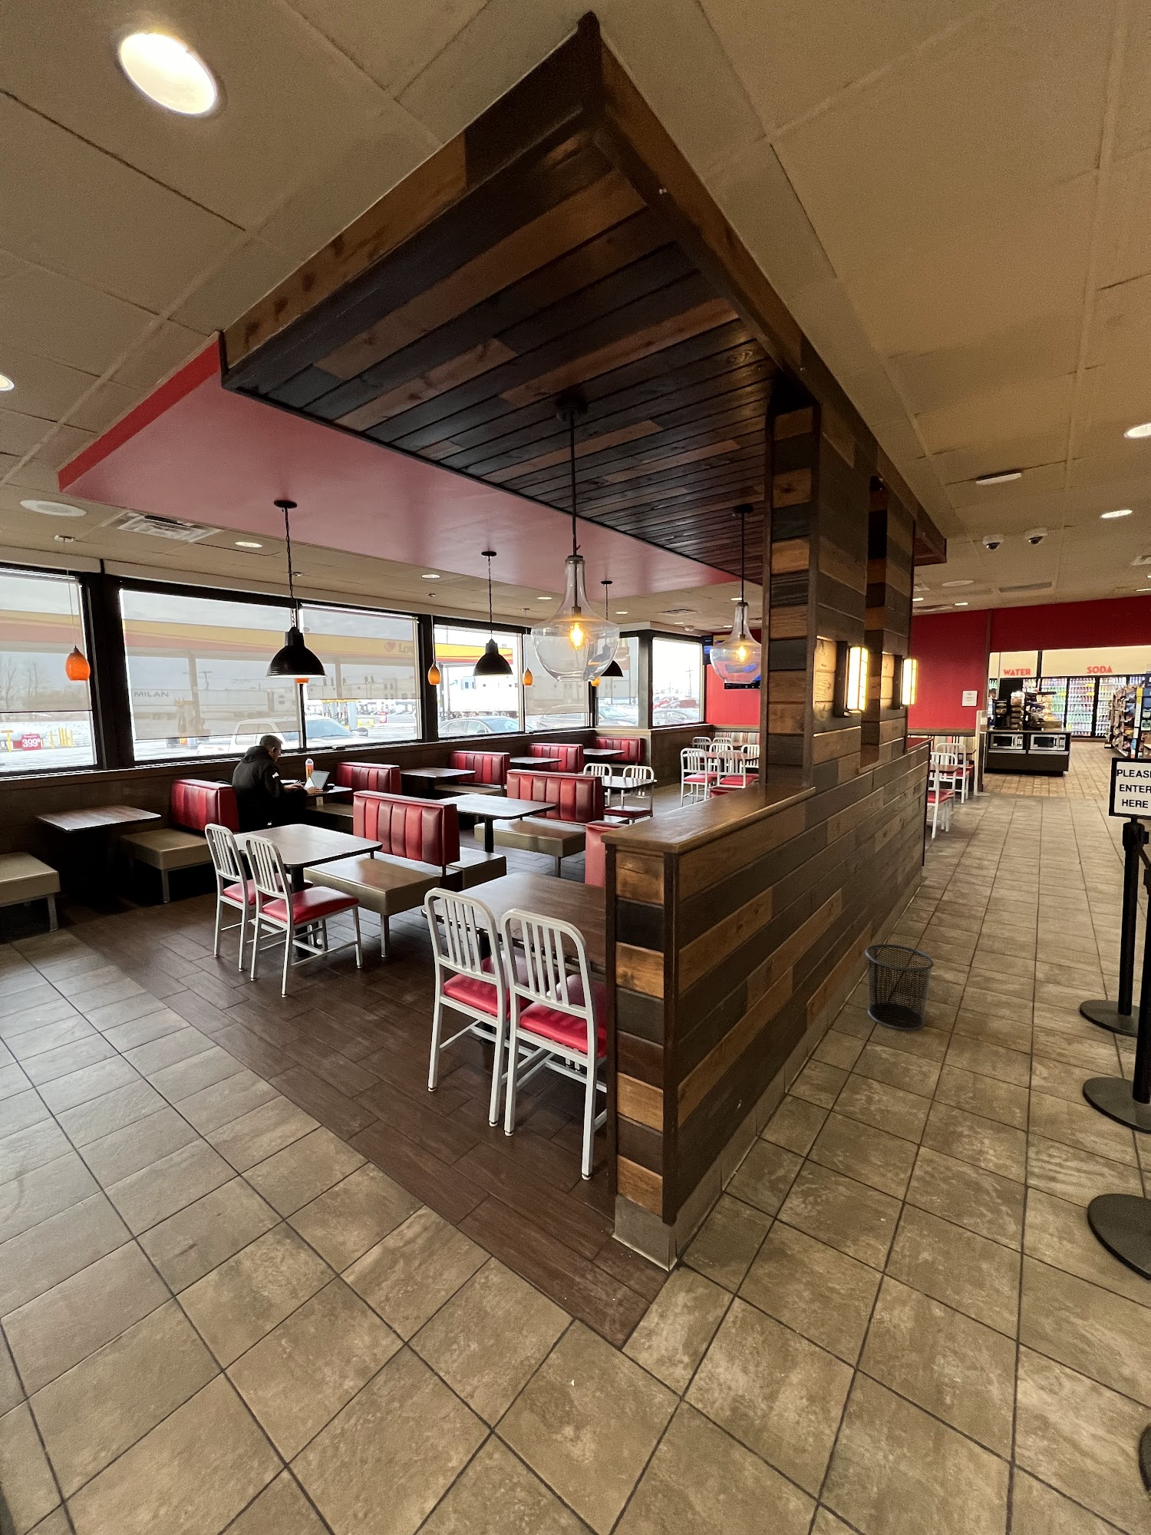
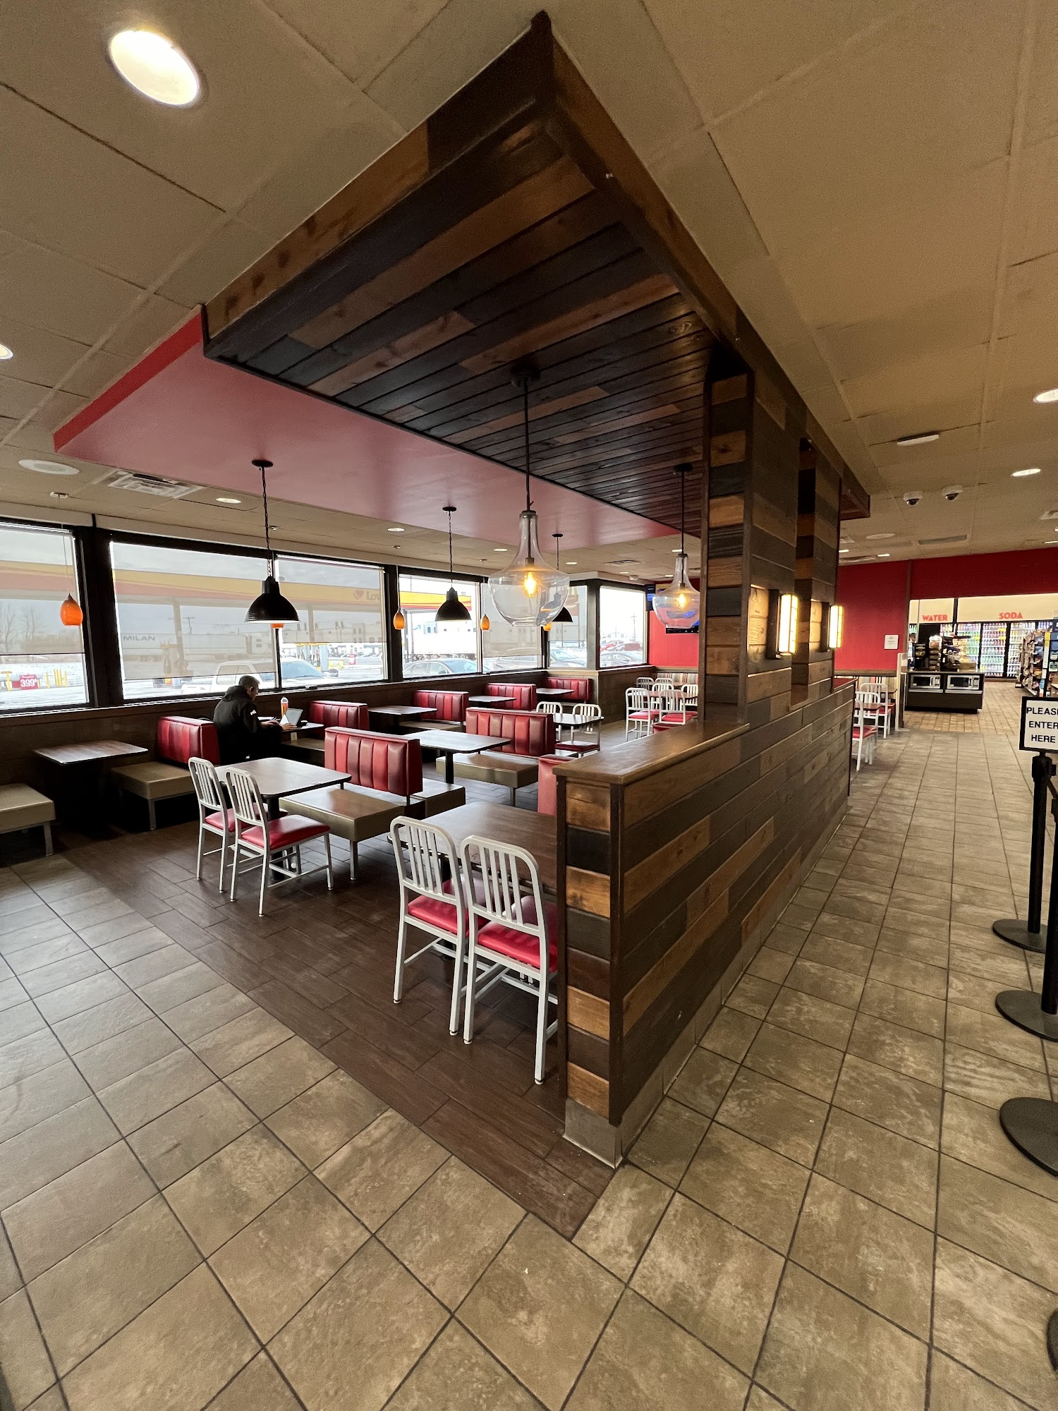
- waste bin [864,943,935,1031]
